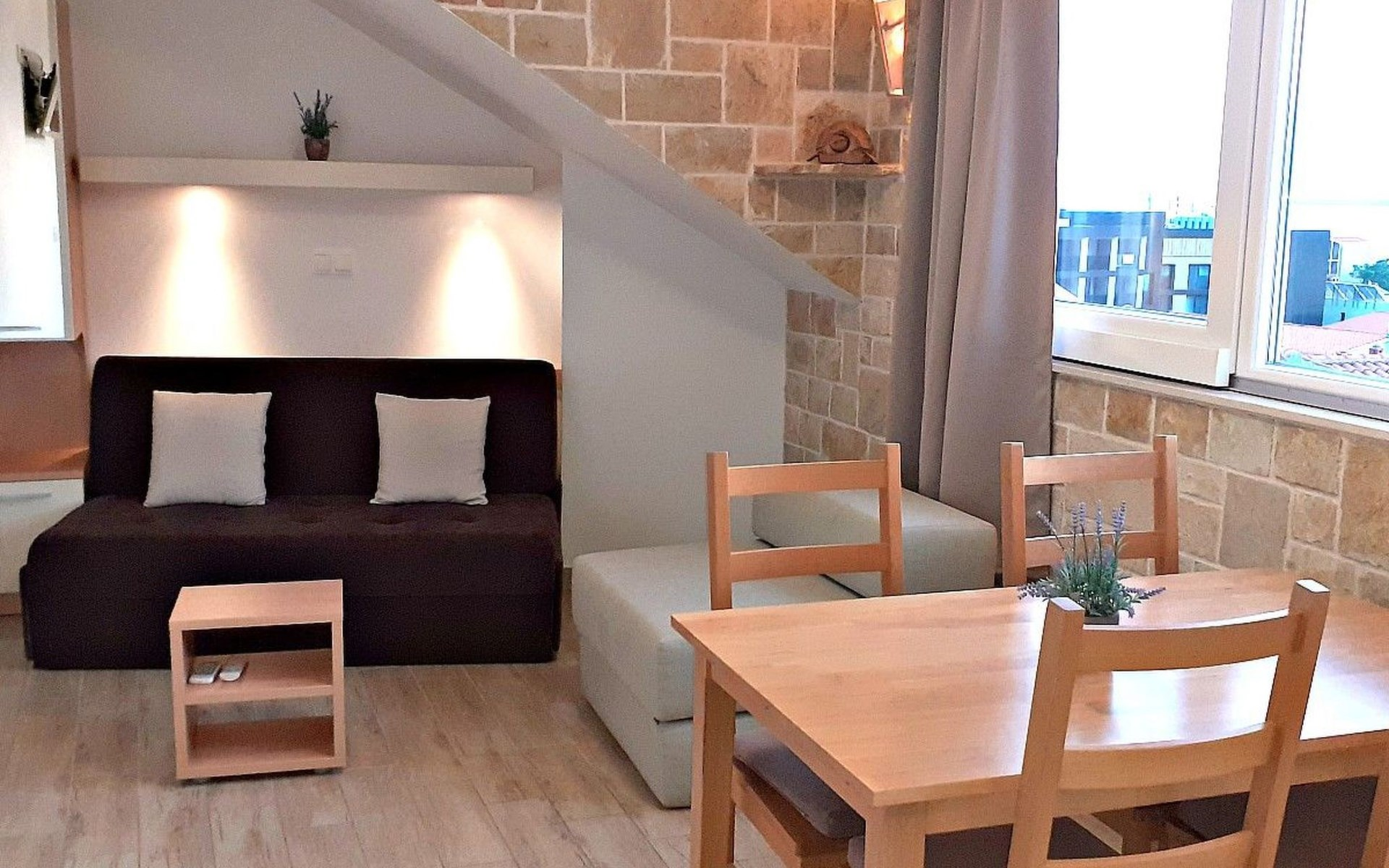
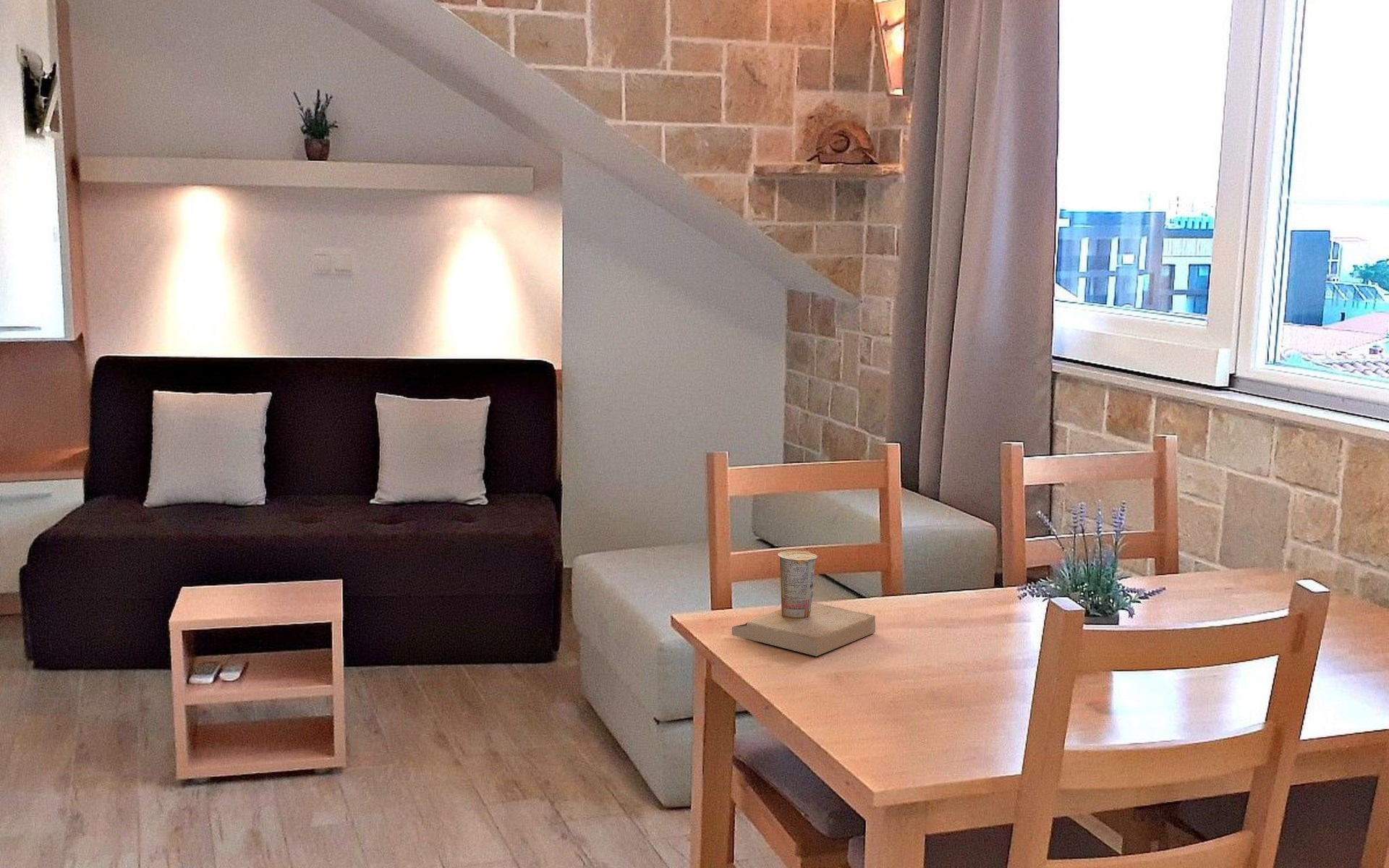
+ cup [731,549,876,657]
